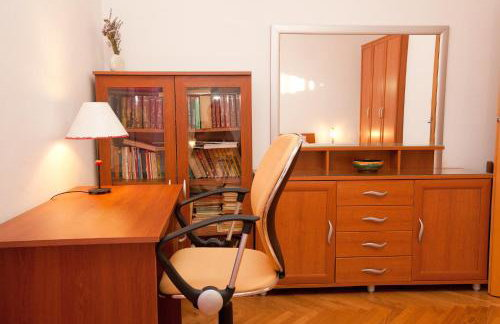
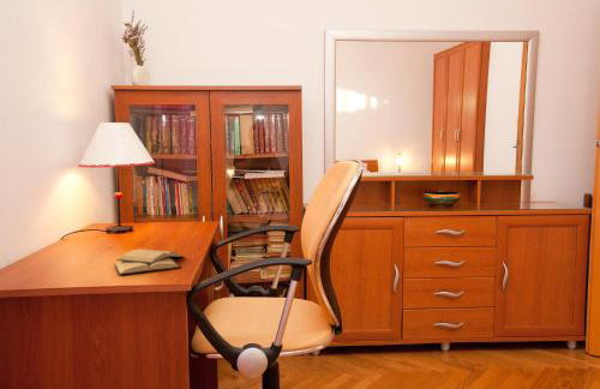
+ diary [113,249,185,276]
